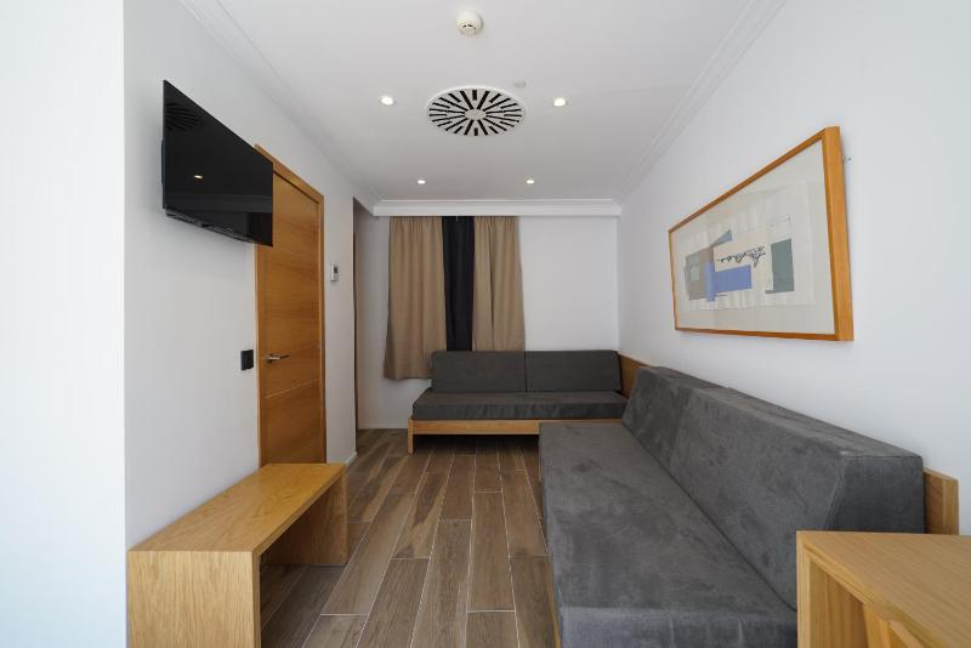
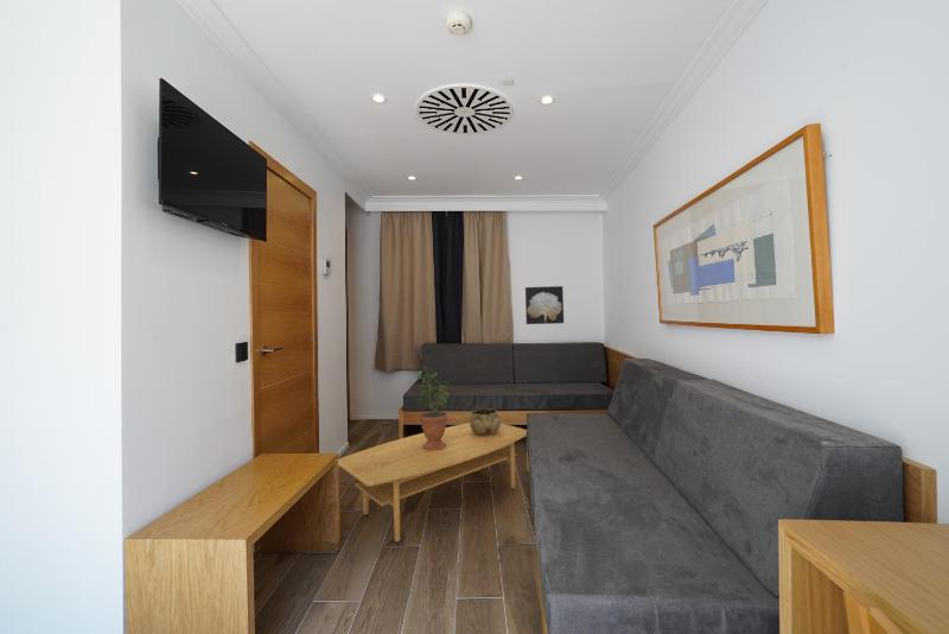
+ potted plant [415,366,454,451]
+ decorative bowl [469,407,502,436]
+ wall art [524,285,565,325]
+ coffee table [337,421,528,543]
